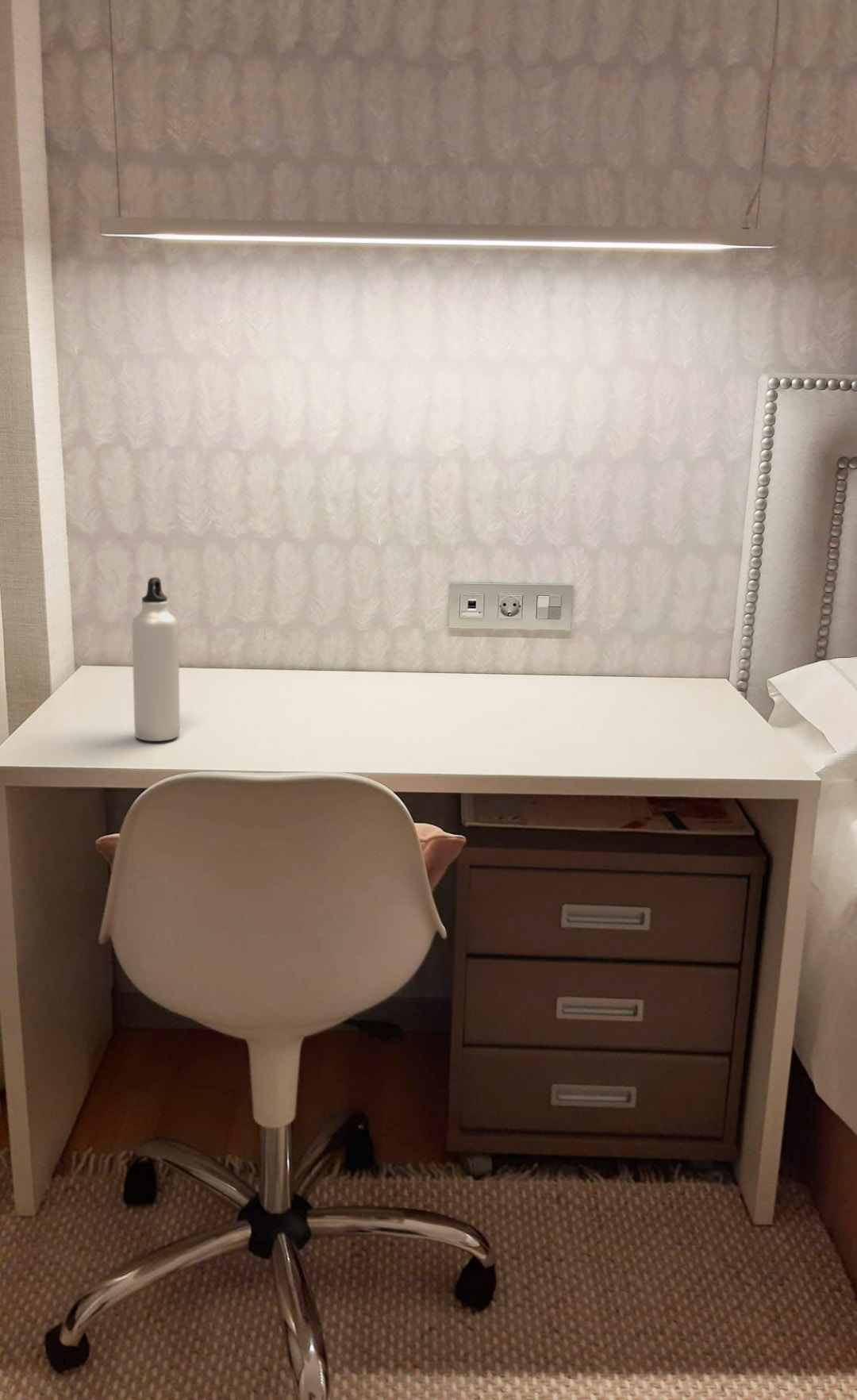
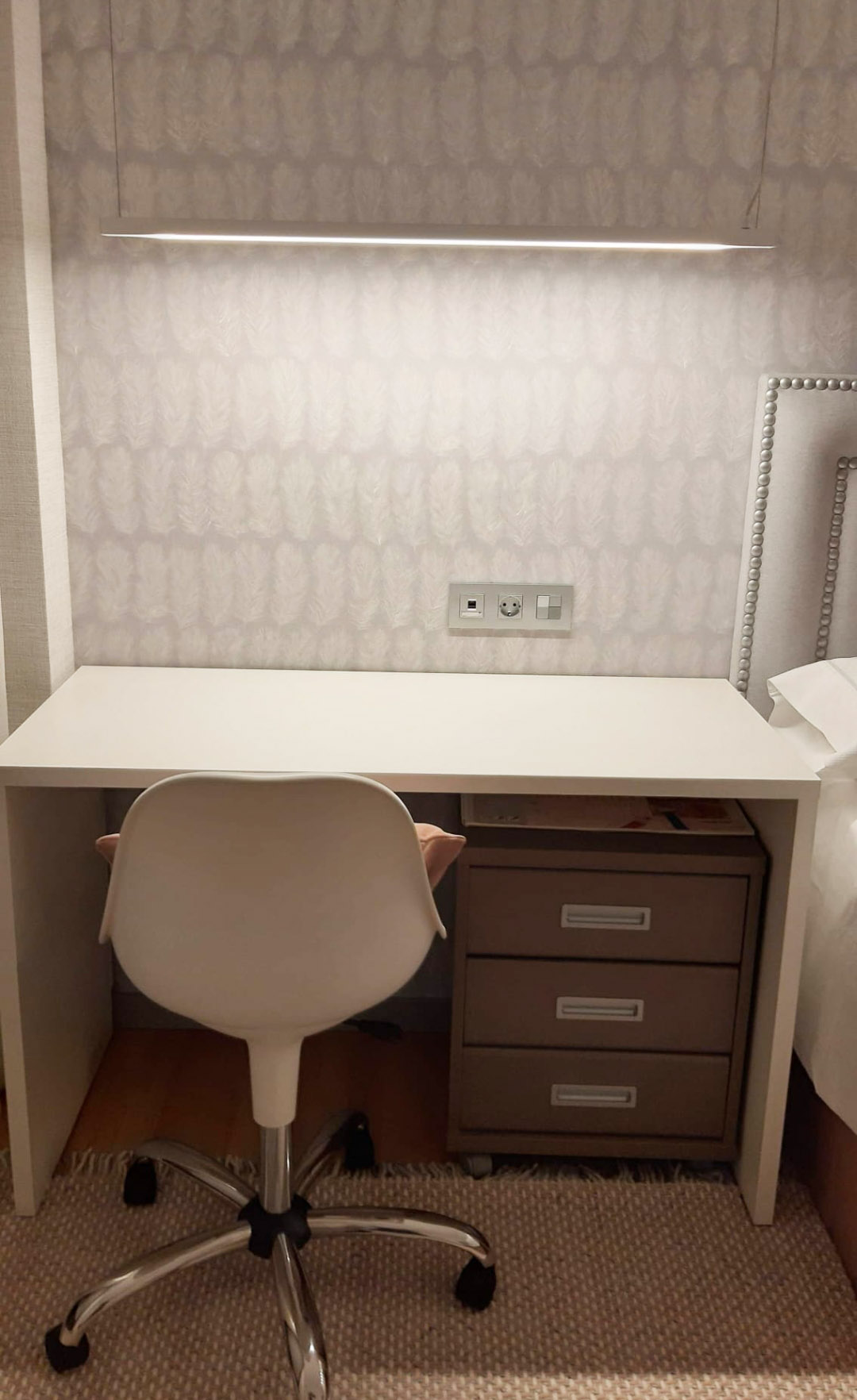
- water bottle [131,576,181,742]
